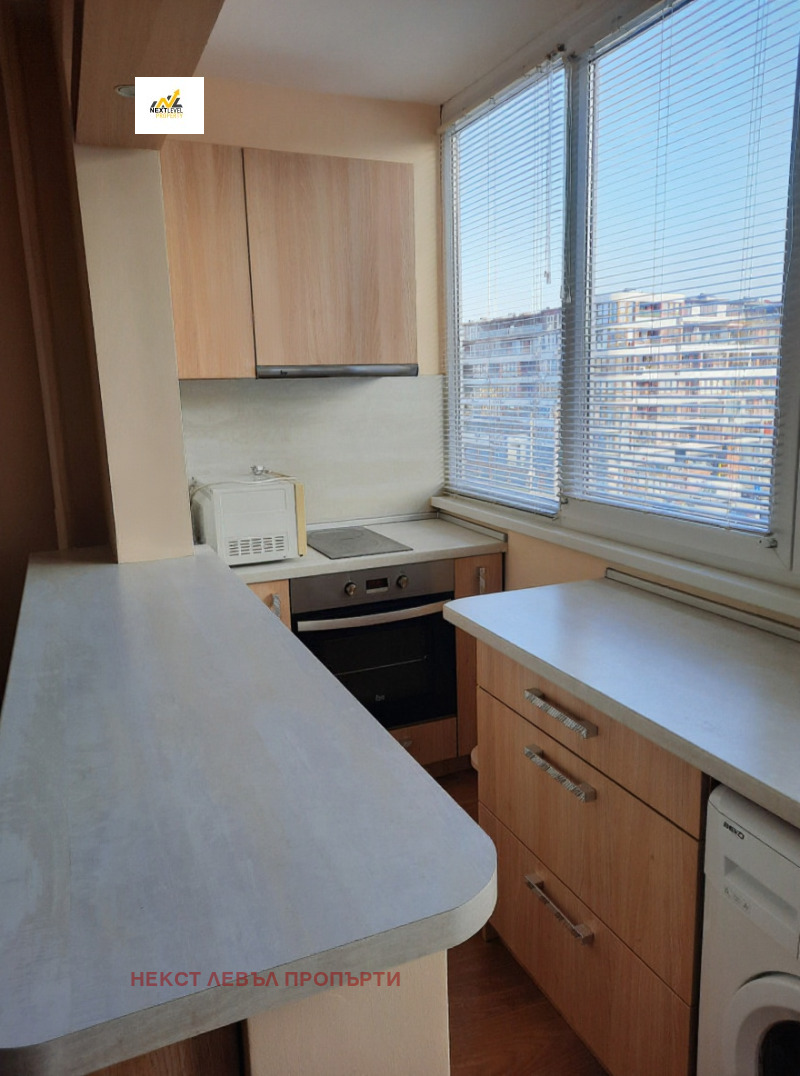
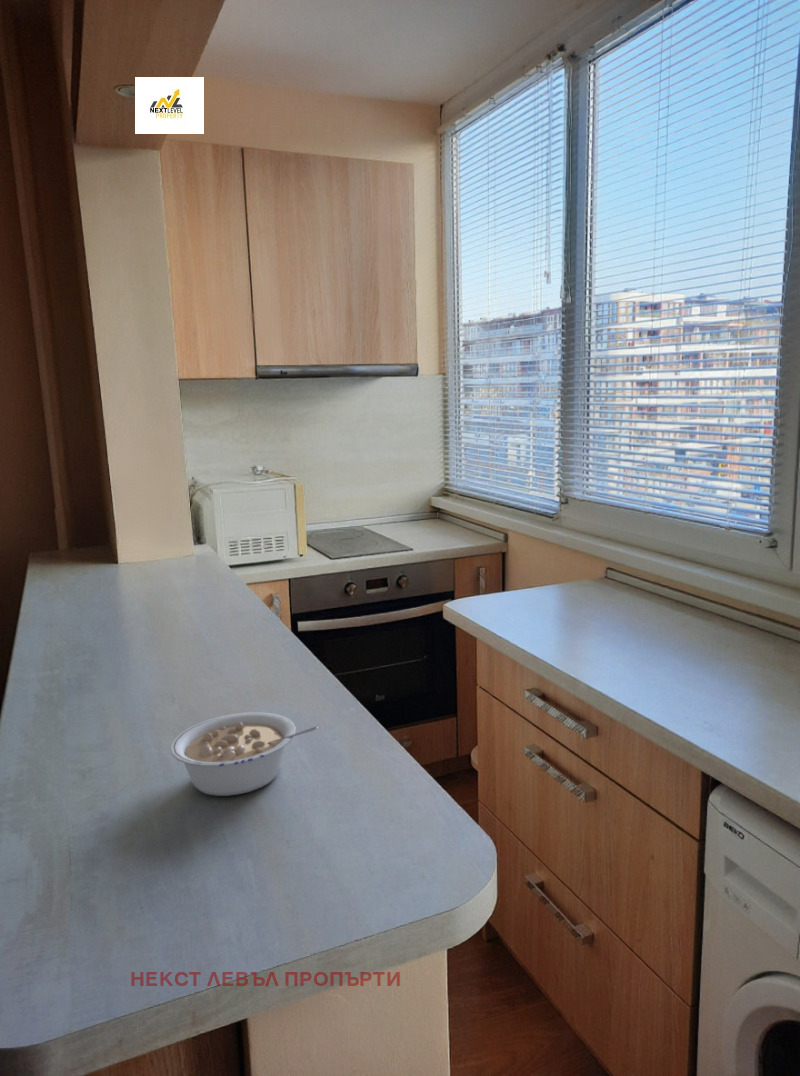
+ legume [169,711,319,797]
